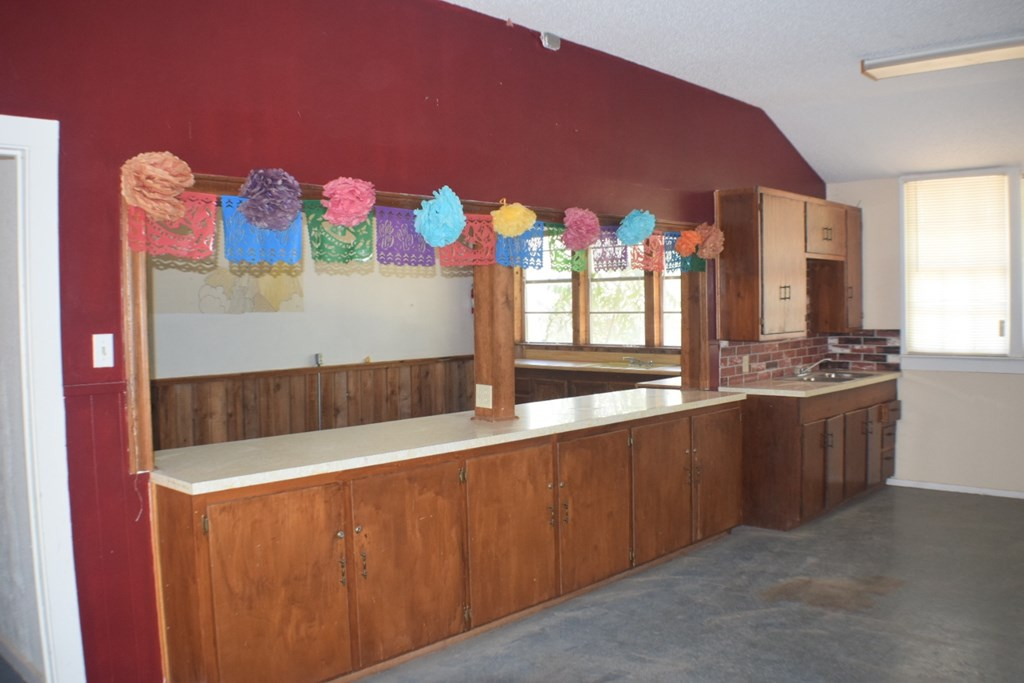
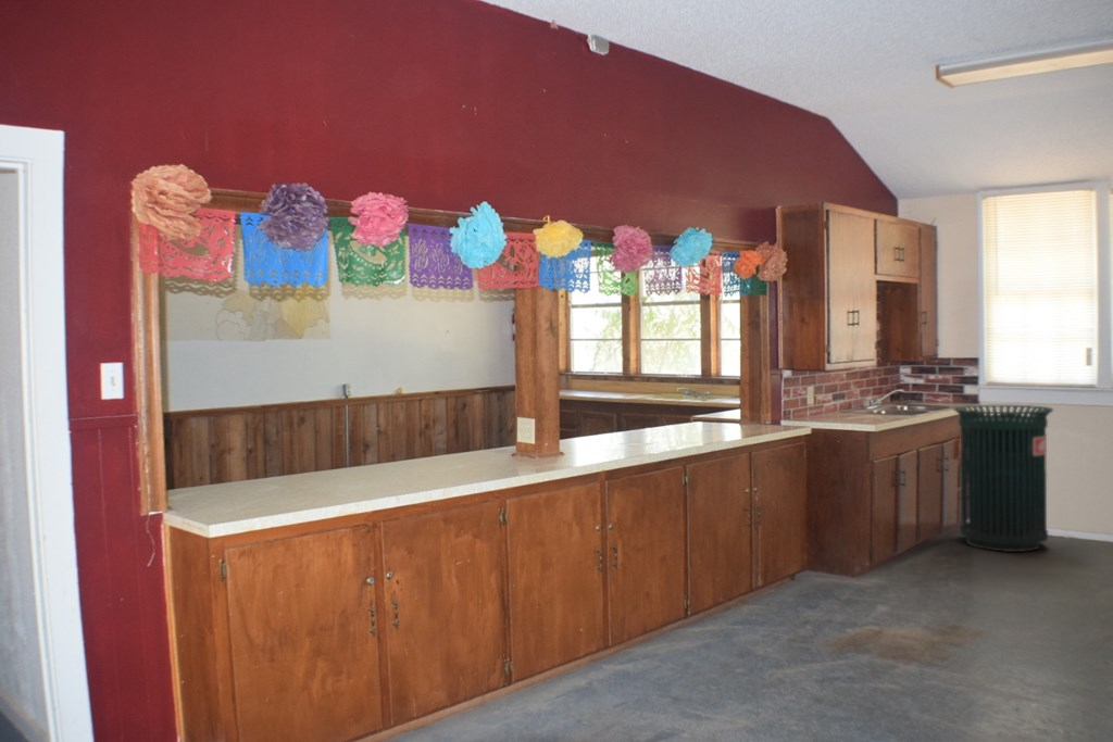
+ trash can [952,404,1055,553]
